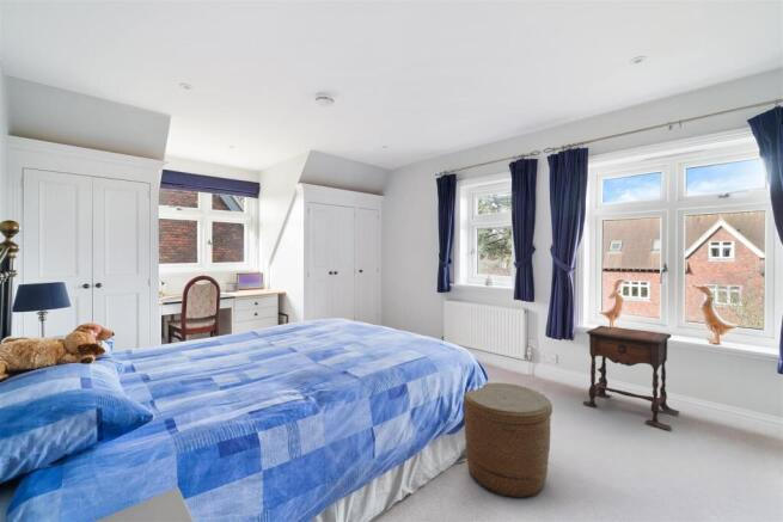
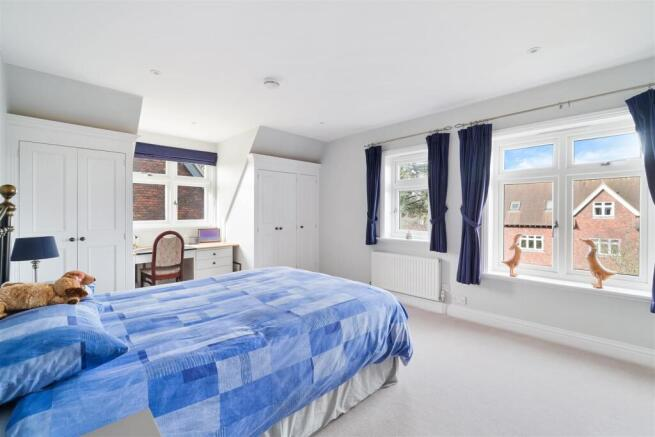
- woven basket [463,382,553,499]
- side table [582,325,680,431]
